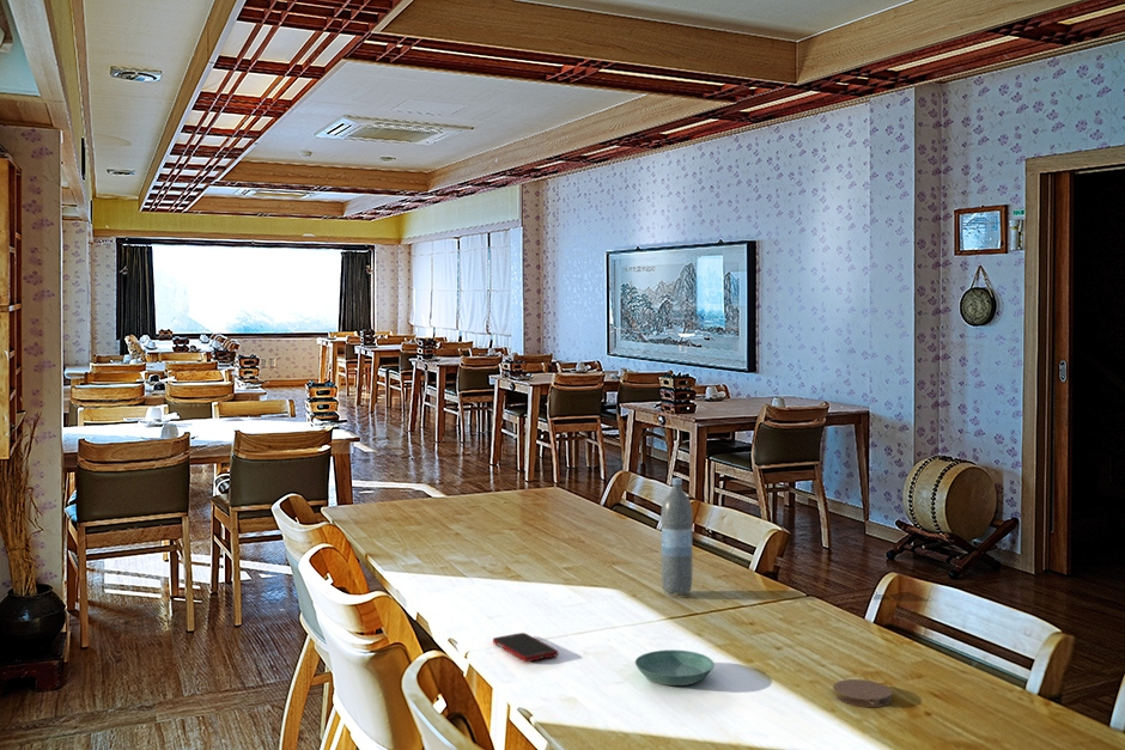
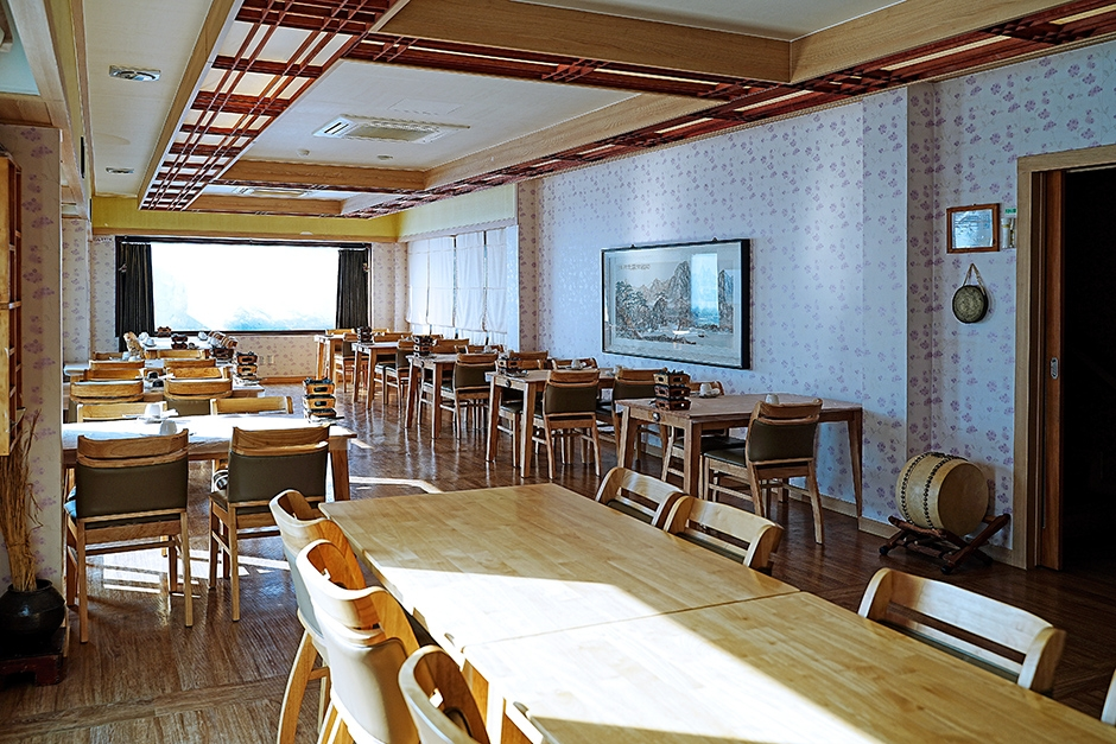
- coaster [832,678,893,708]
- cell phone [492,632,559,663]
- water bottle [659,477,694,596]
- saucer [634,648,716,687]
